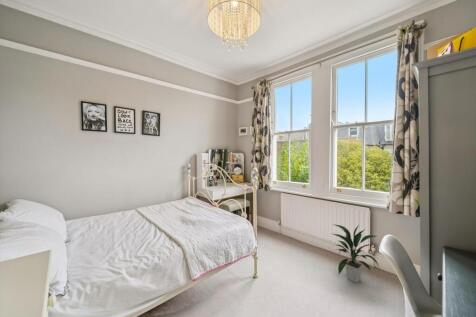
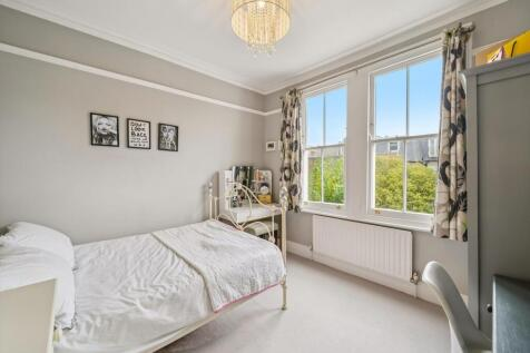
- indoor plant [332,223,380,284]
